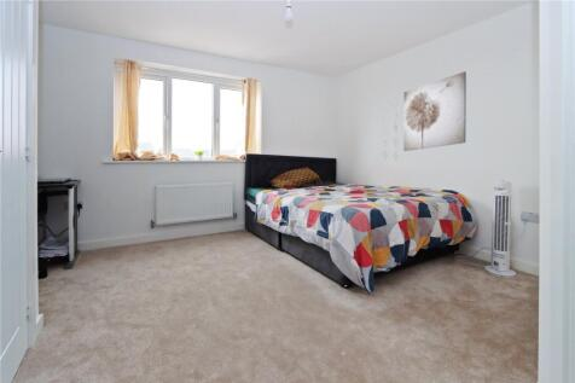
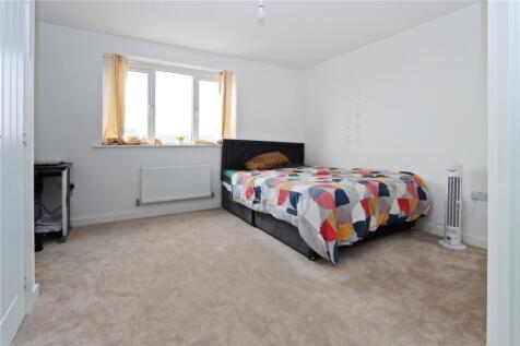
- wall art [402,70,467,152]
